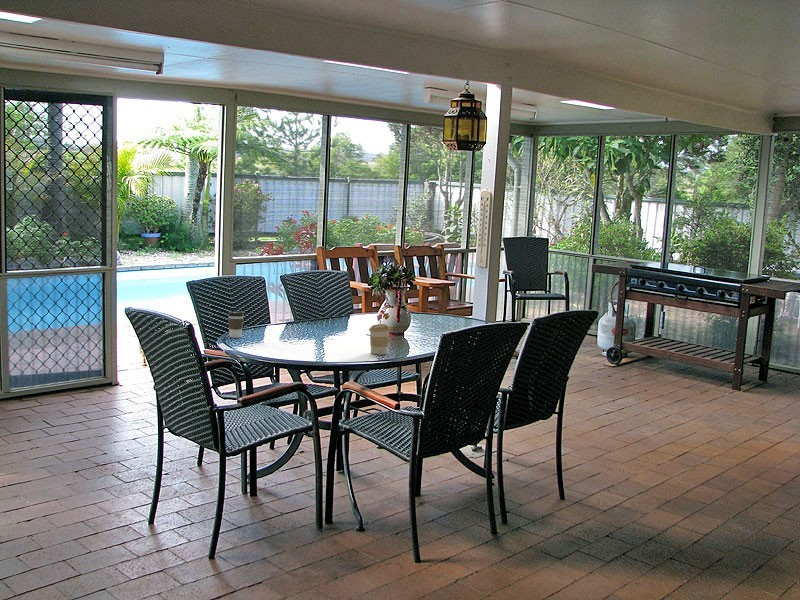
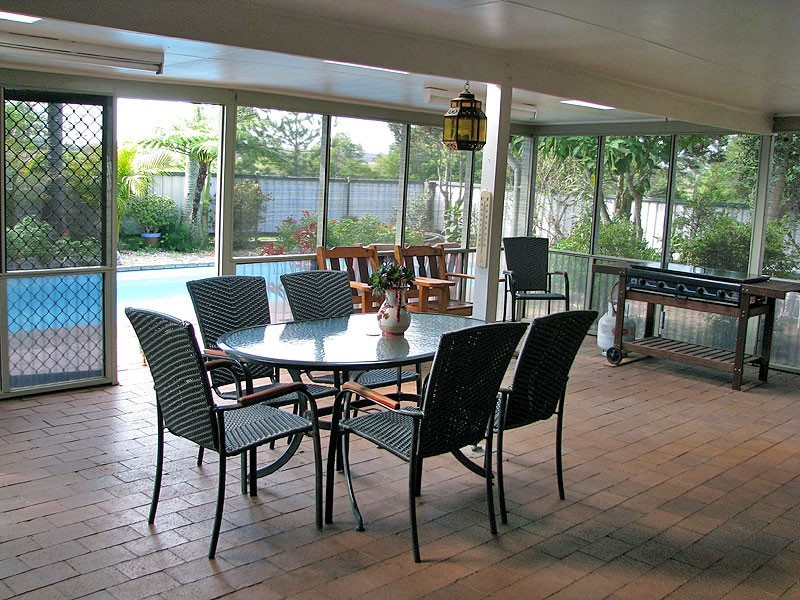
- coffee cup [368,323,391,356]
- coffee cup [227,310,245,339]
